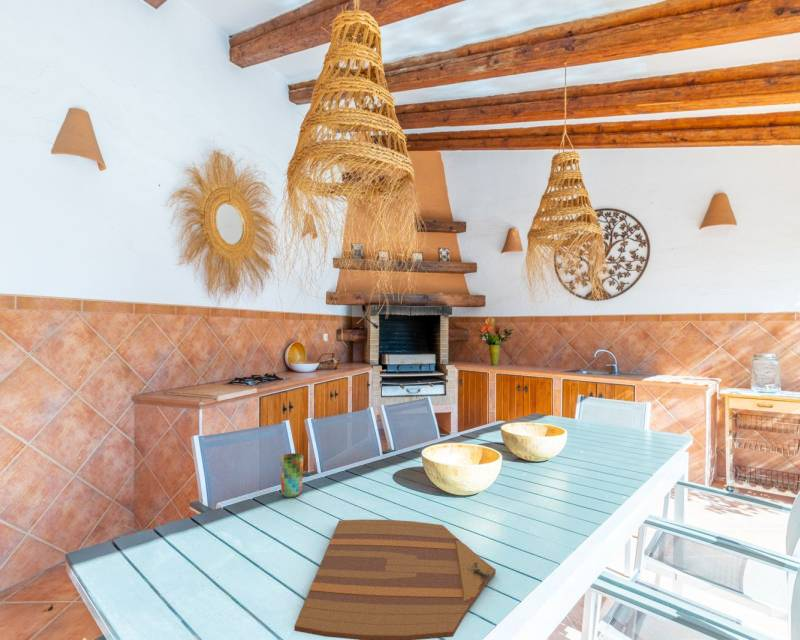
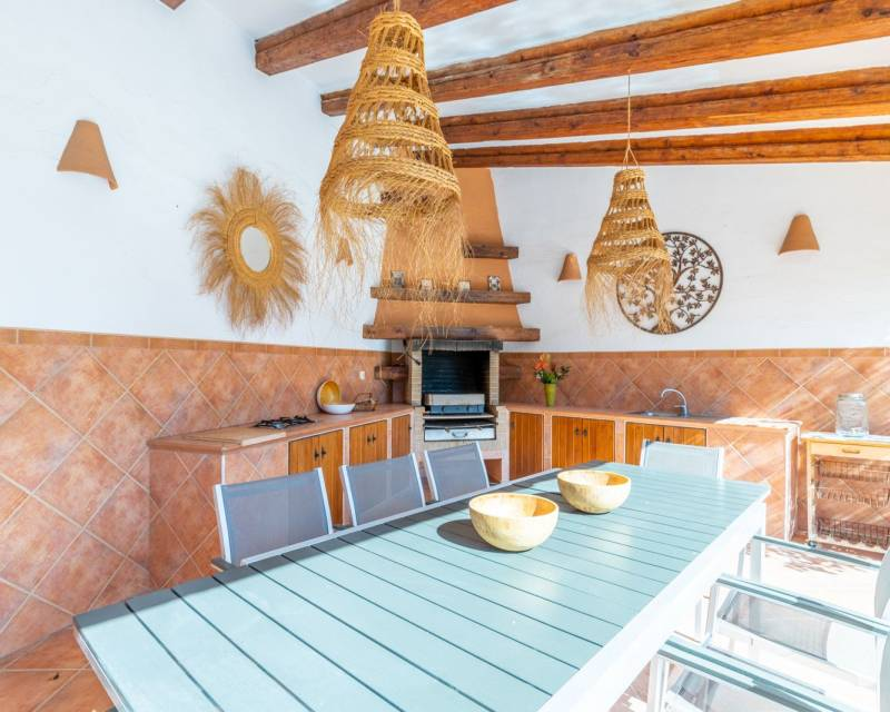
- cup [279,452,305,498]
- cutting board [293,518,497,640]
